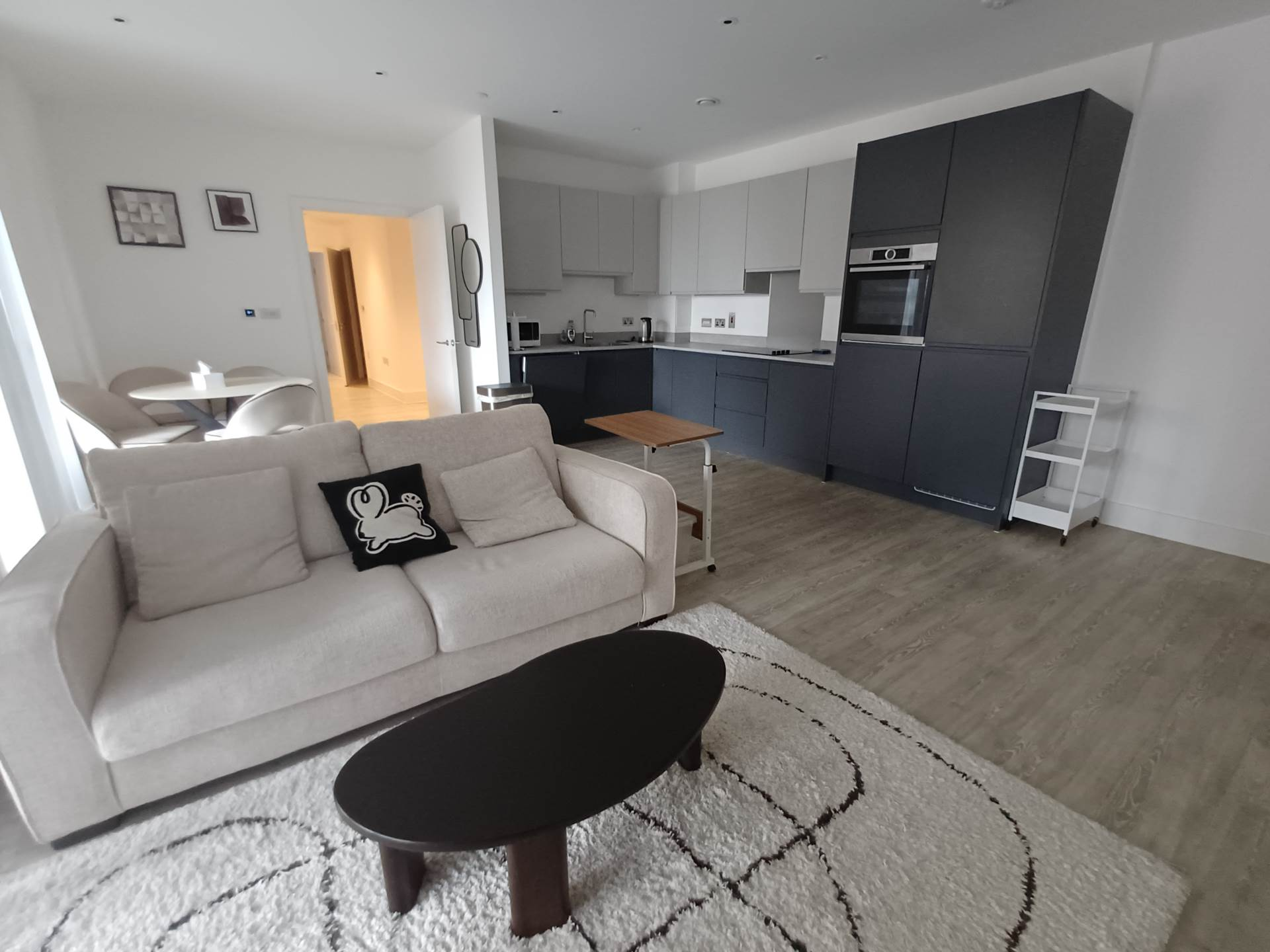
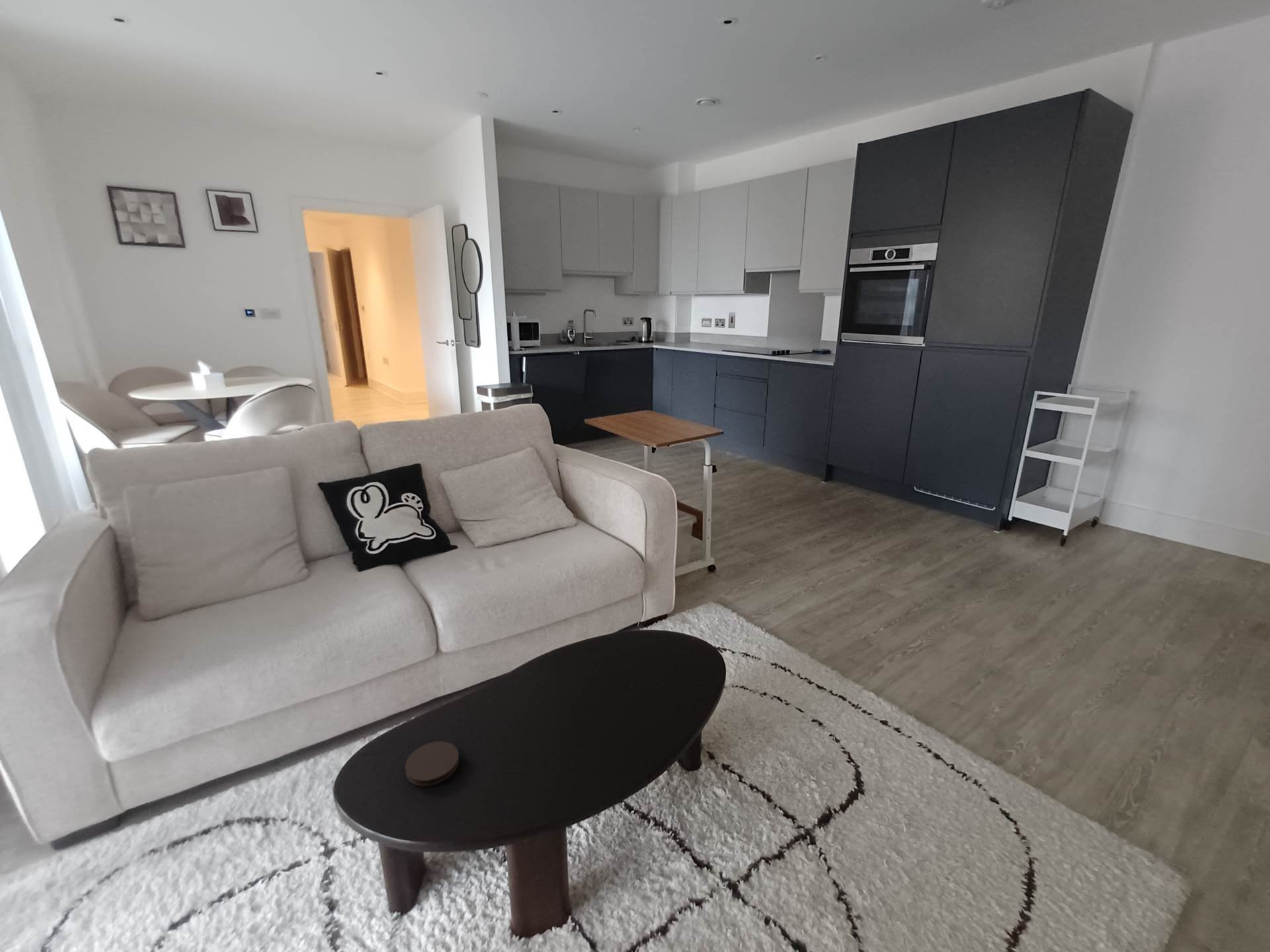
+ coaster [404,740,460,787]
